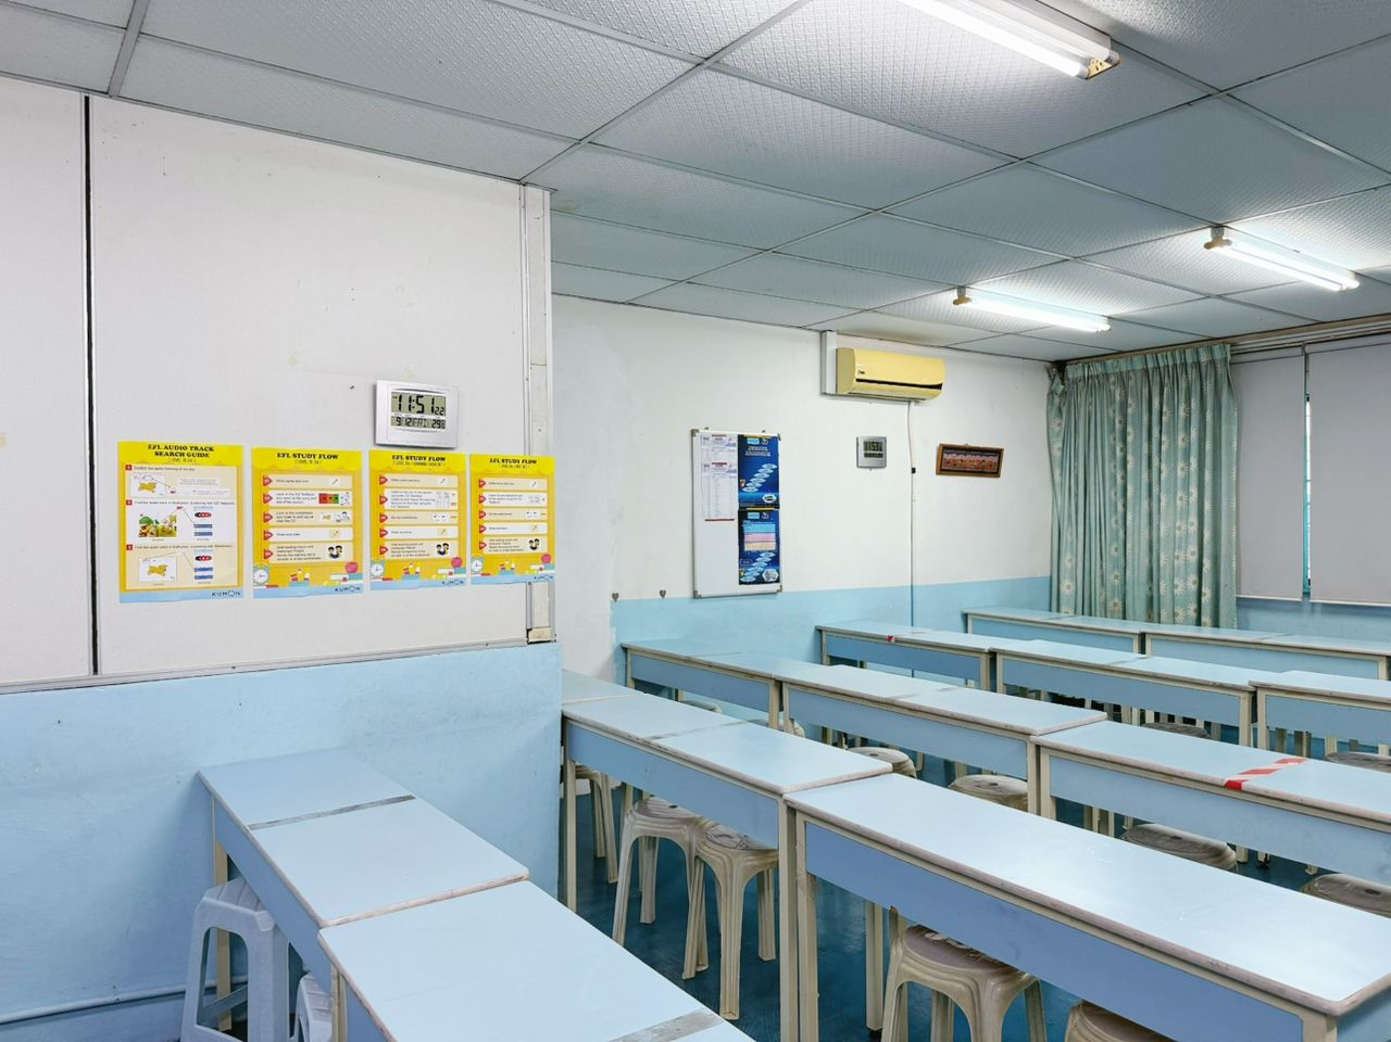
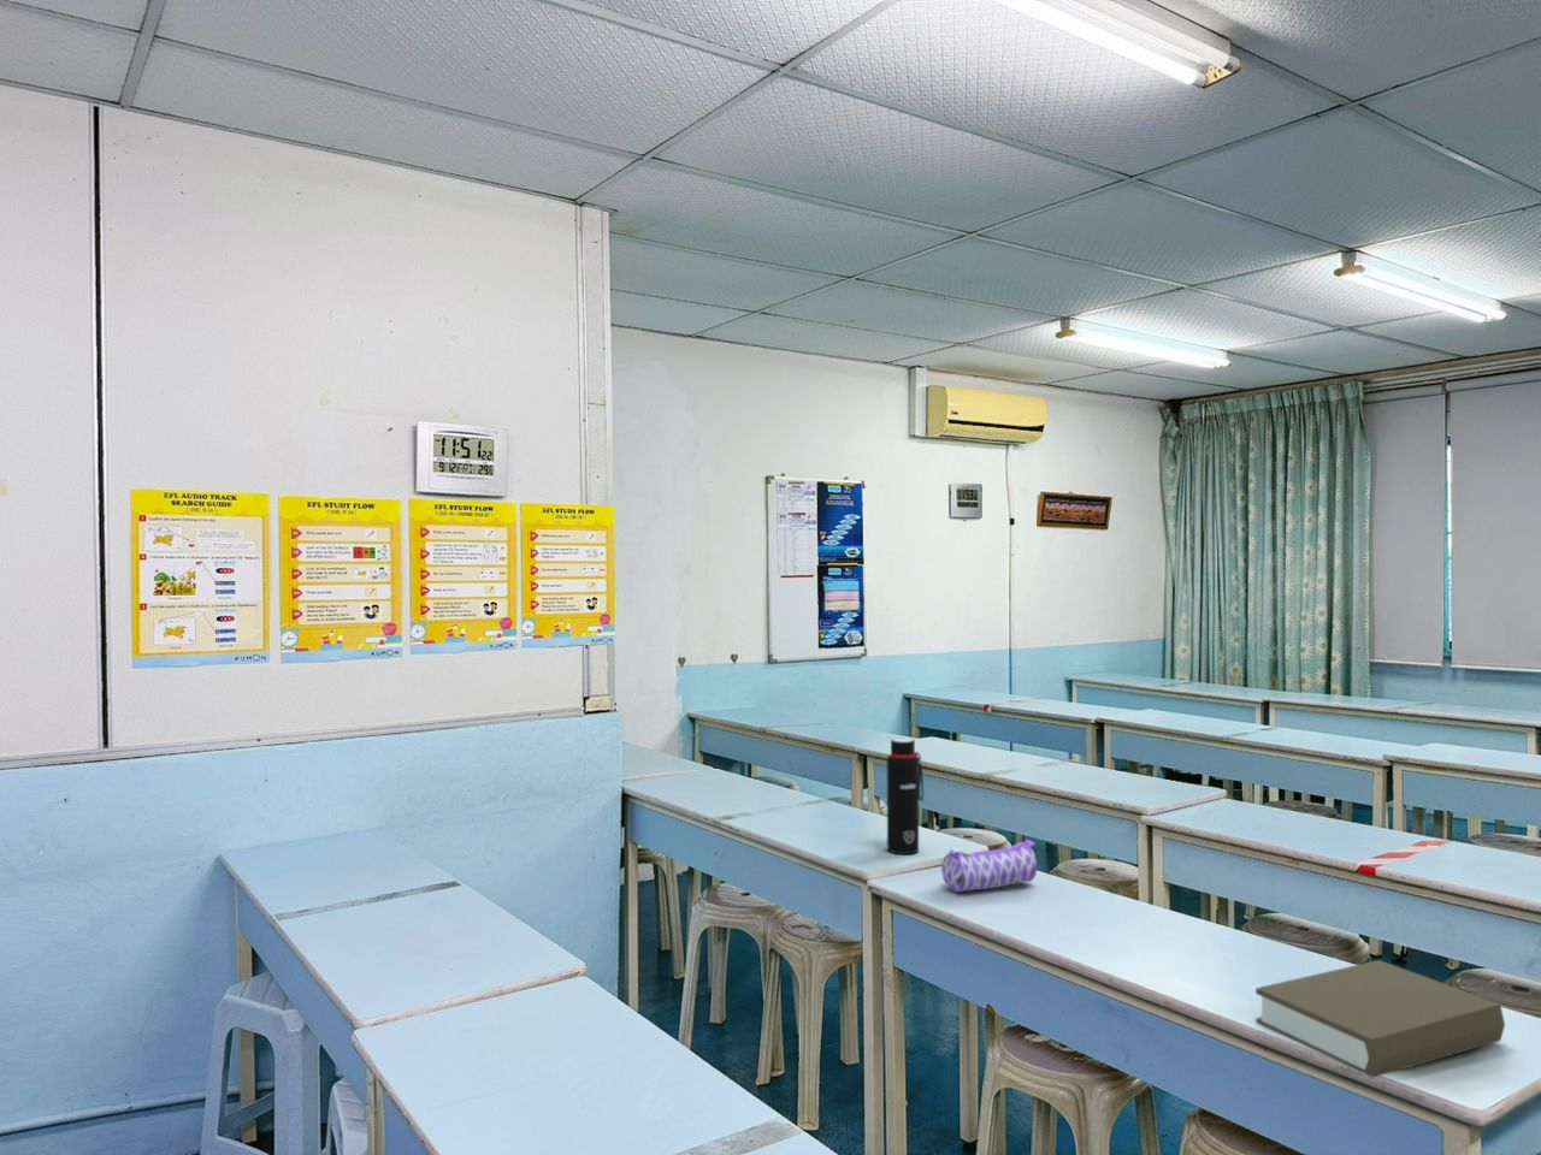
+ water bottle [886,738,925,855]
+ pencil case [940,838,1037,894]
+ book [1255,958,1506,1079]
